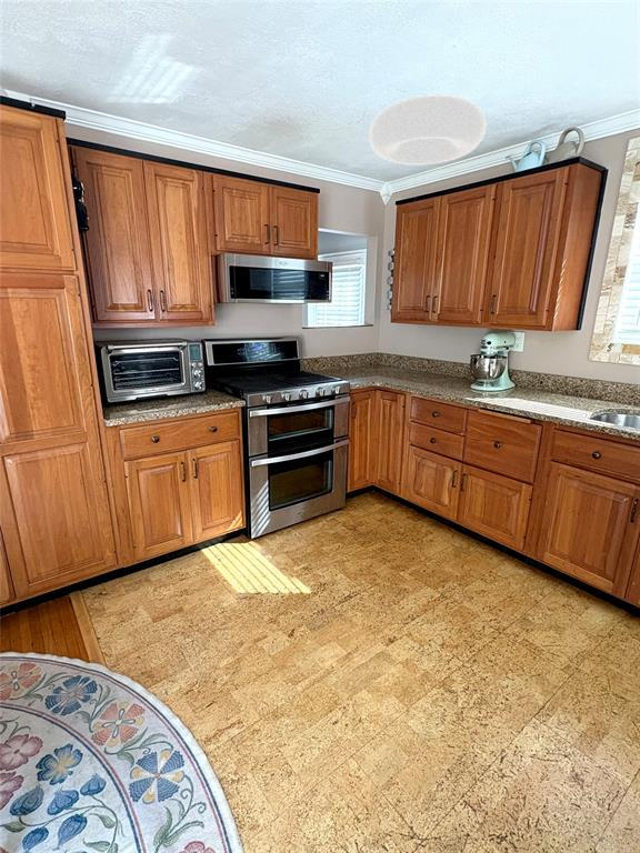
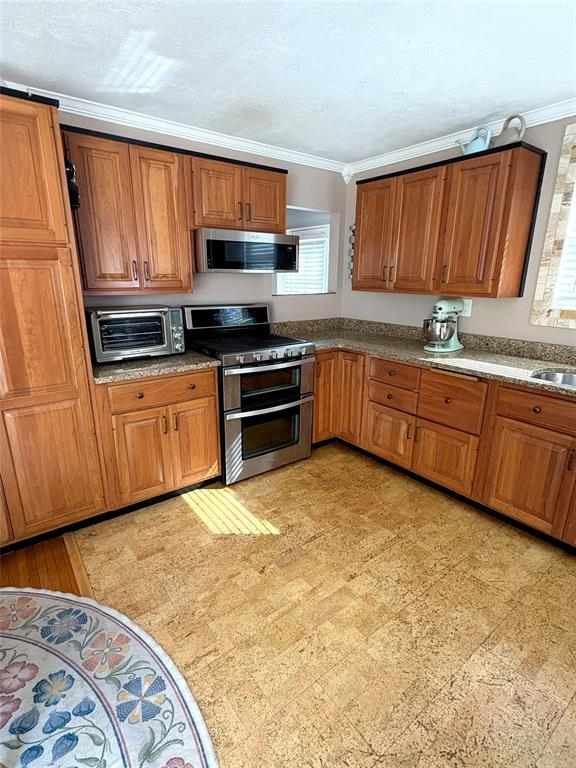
- ceiling light [368,93,487,165]
